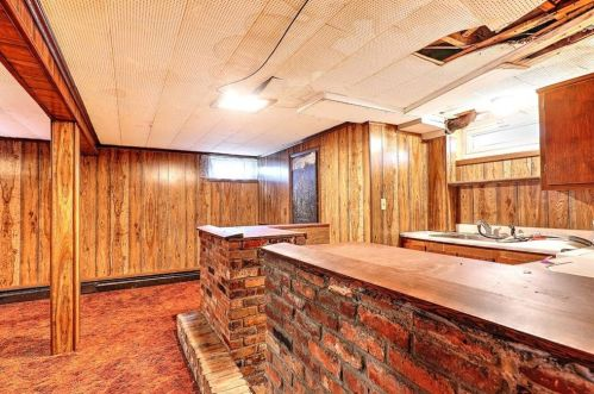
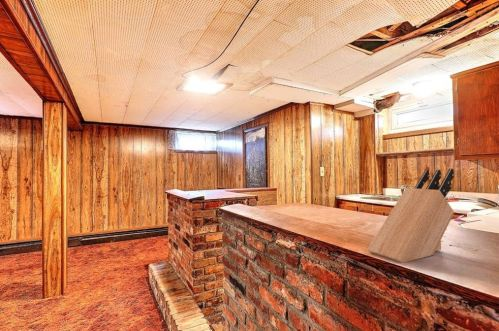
+ knife block [366,168,455,264]
